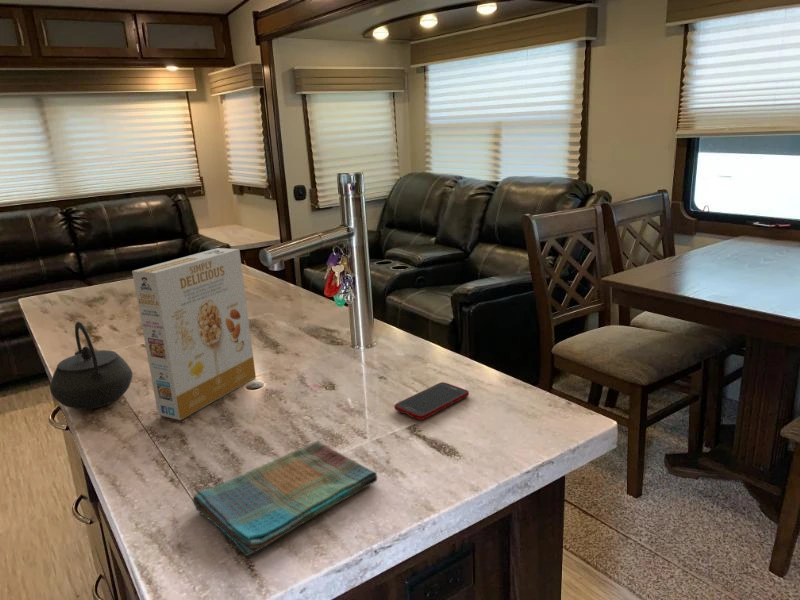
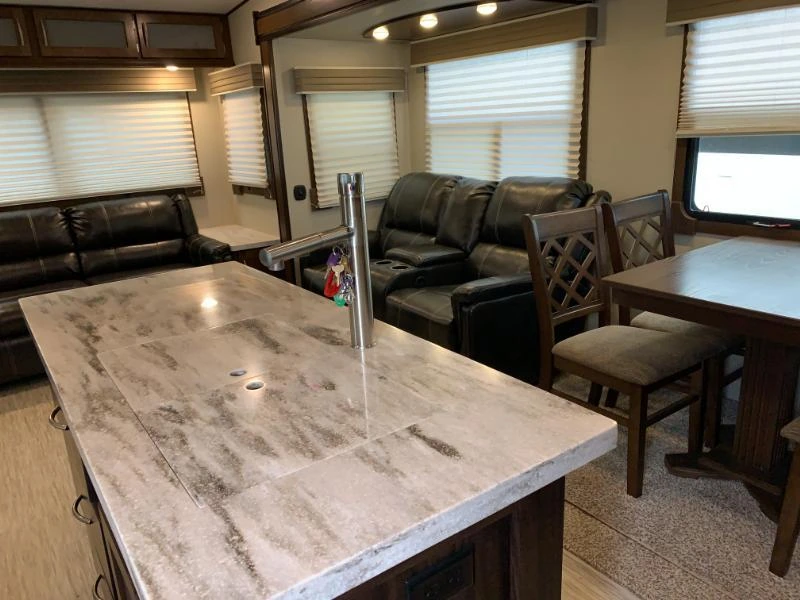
- cereal box [131,247,257,421]
- dish towel [192,440,378,557]
- kettle [49,320,134,411]
- cell phone [393,381,470,421]
